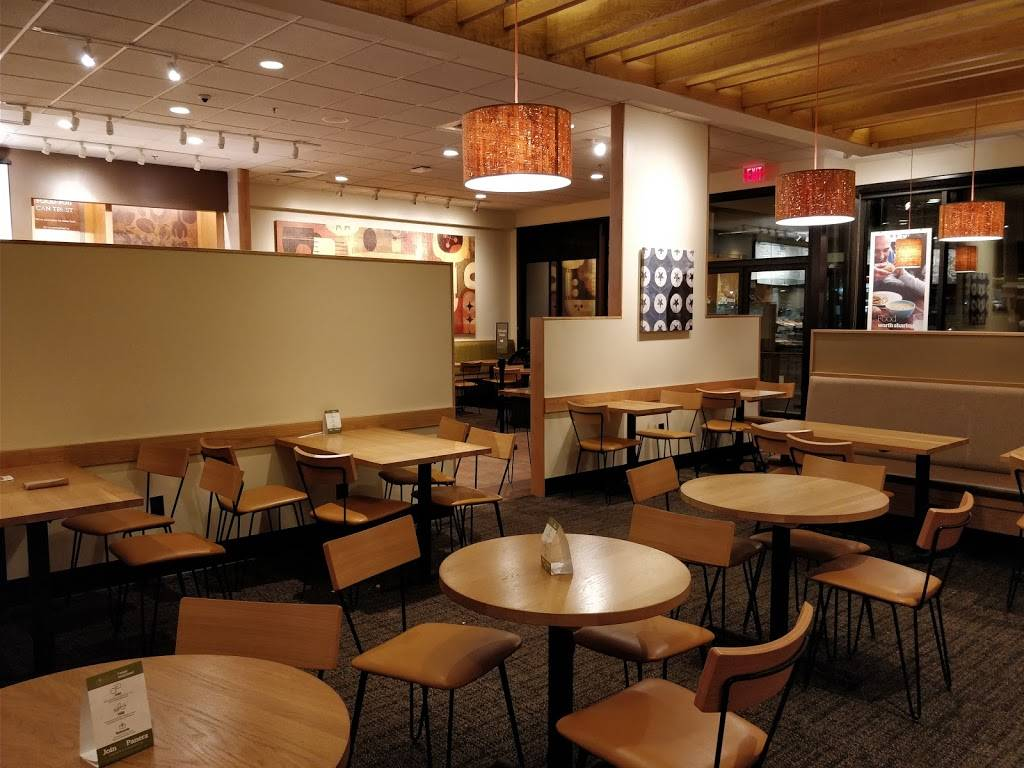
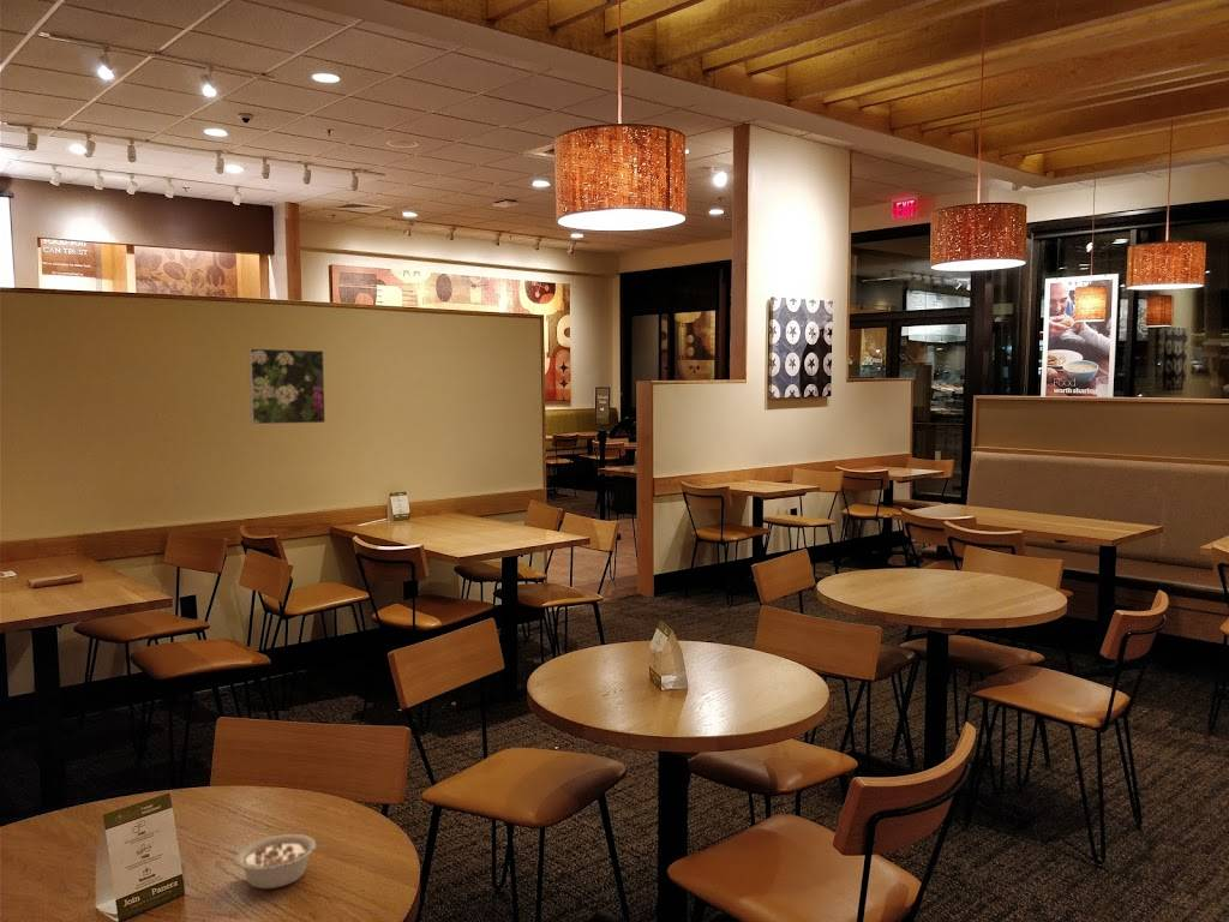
+ legume [234,833,330,890]
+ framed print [247,347,326,426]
